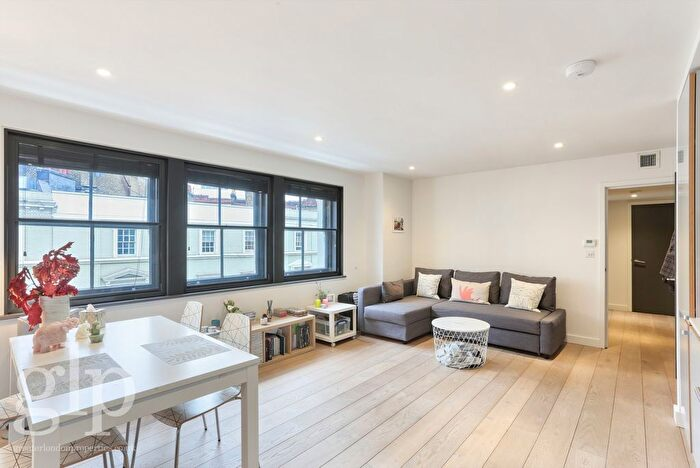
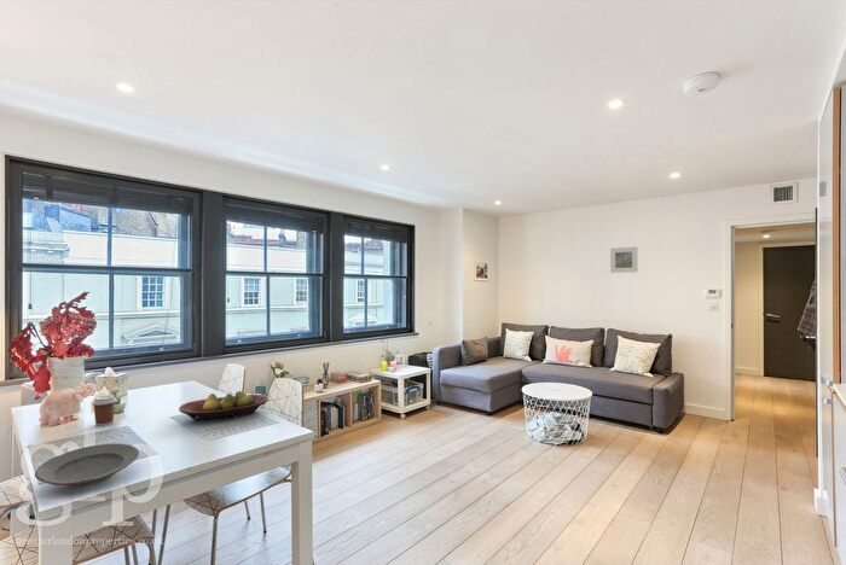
+ fruit bowl [178,390,270,421]
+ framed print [609,245,639,274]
+ coffee cup [91,394,118,427]
+ plate [34,442,140,488]
